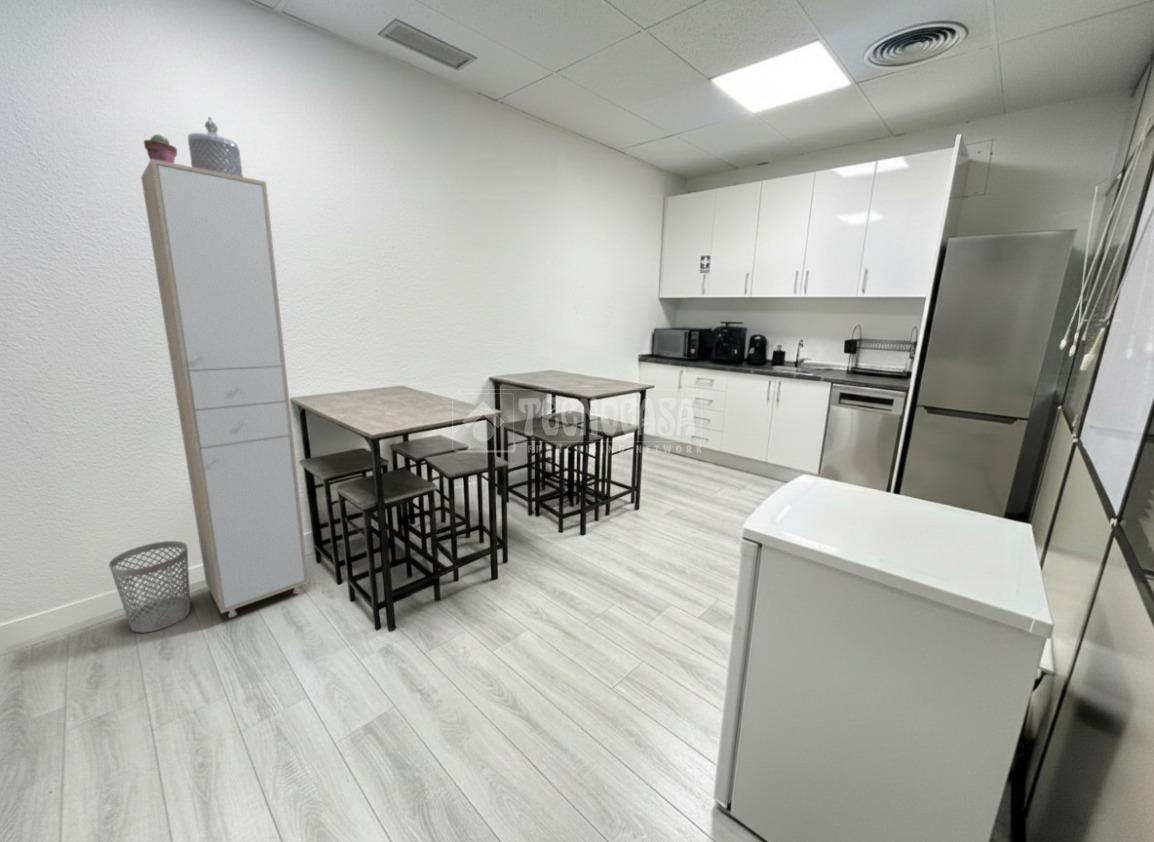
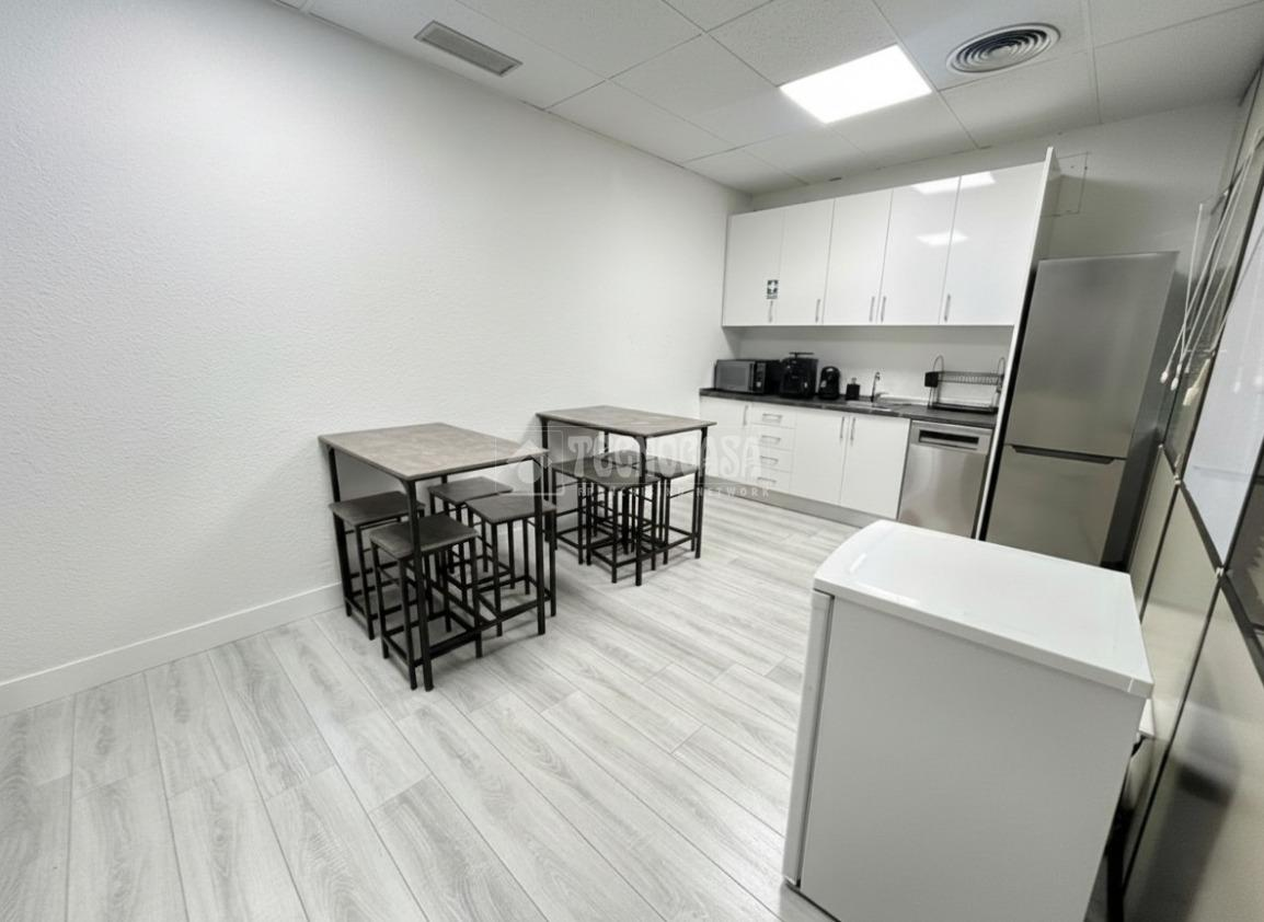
- decorative jar [187,116,244,177]
- wastebasket [108,540,191,634]
- cabinet [140,159,310,618]
- potted succulent [143,133,178,163]
